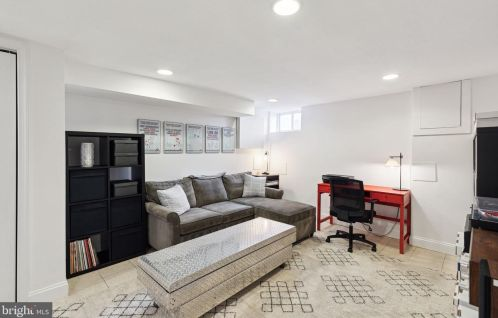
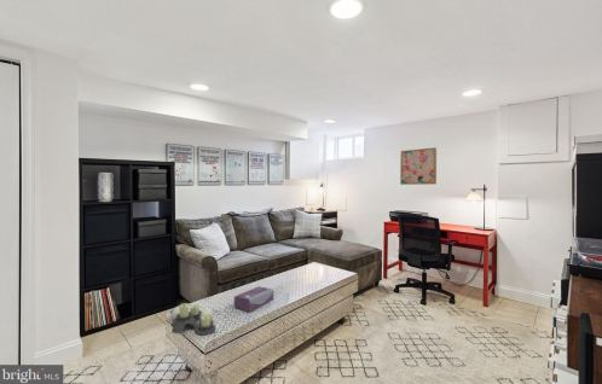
+ wall art [399,146,438,186]
+ candle holder [166,302,220,336]
+ tissue box [233,285,274,313]
